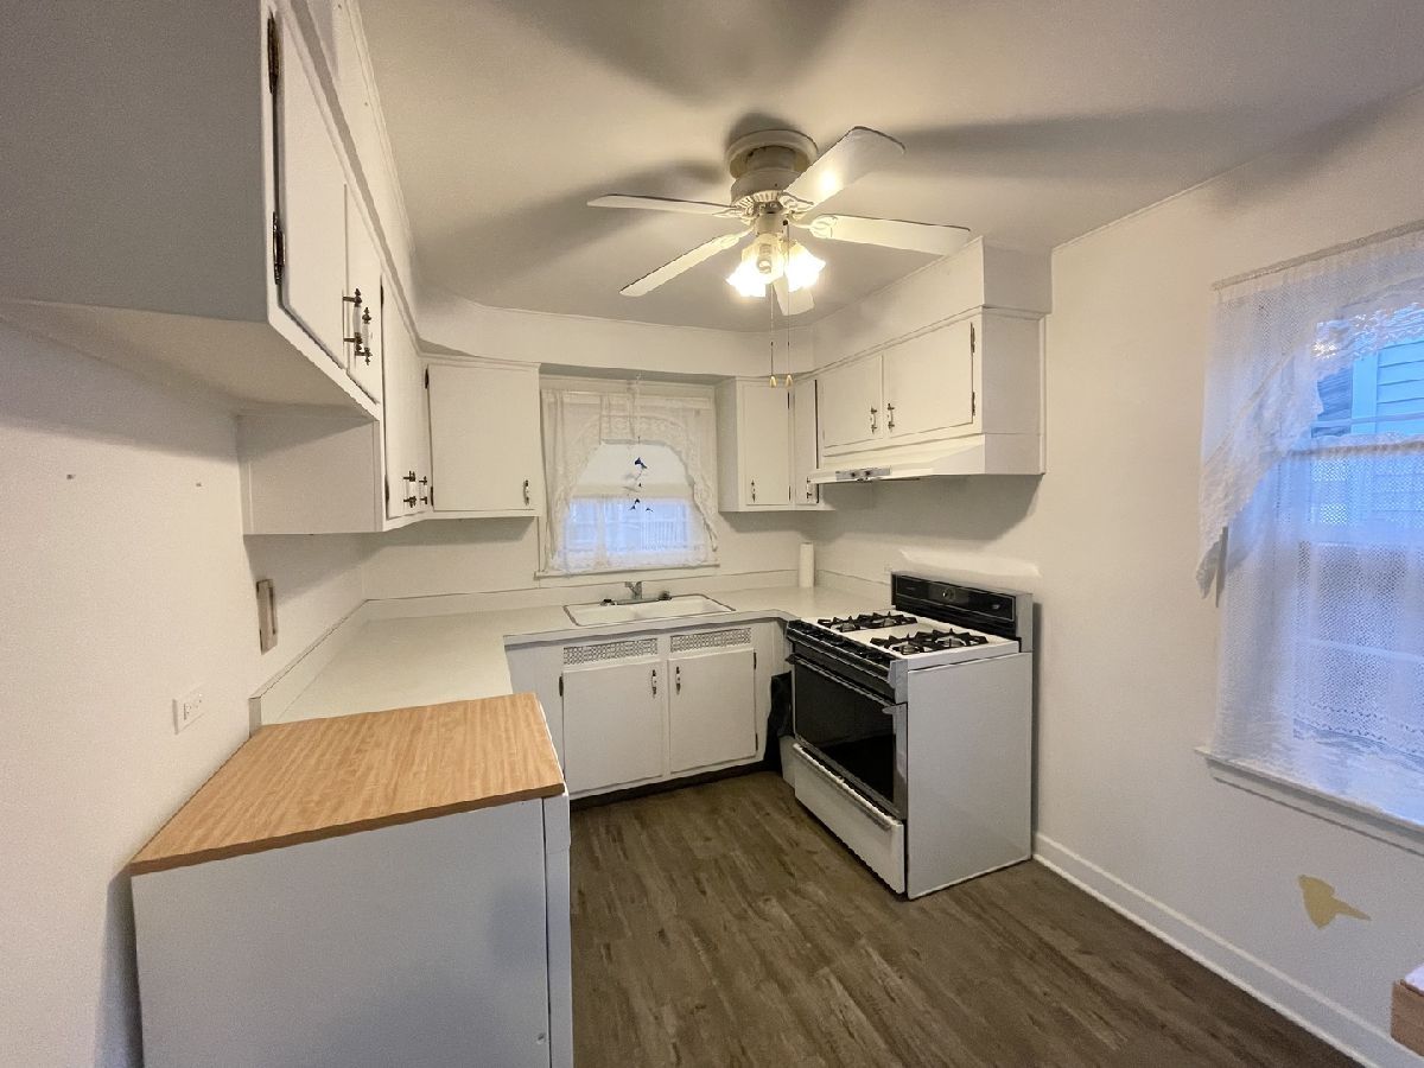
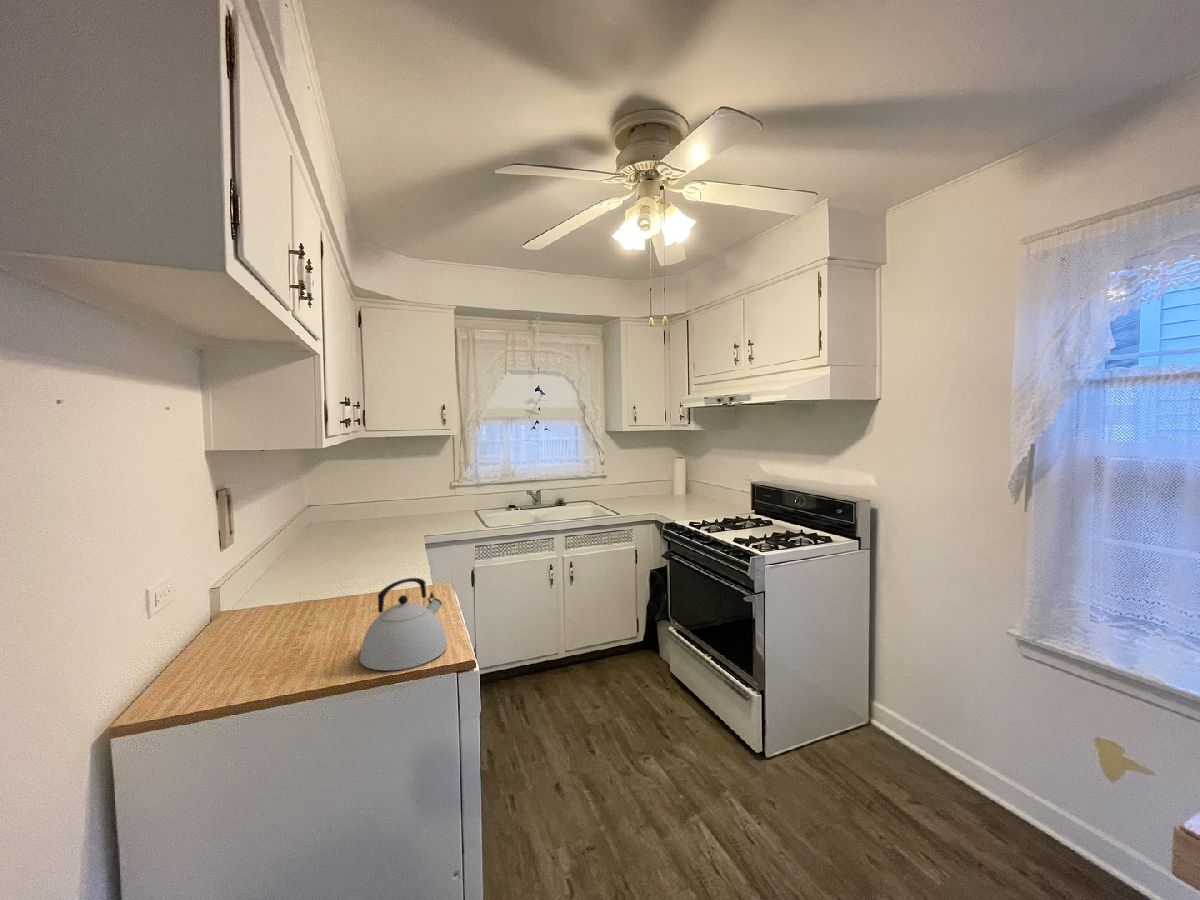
+ kettle [359,577,448,671]
